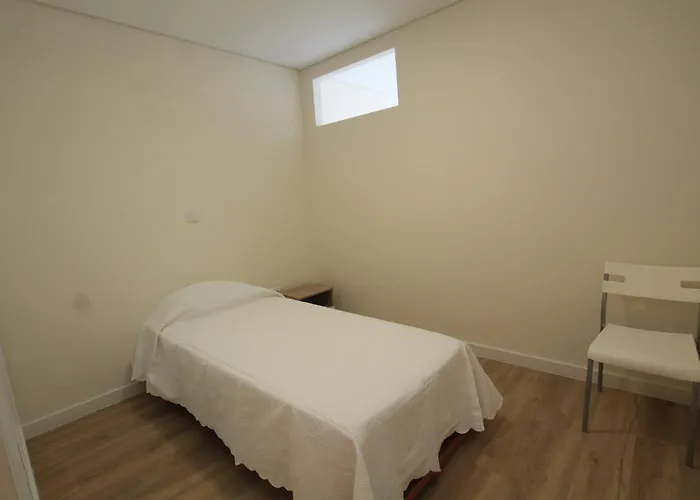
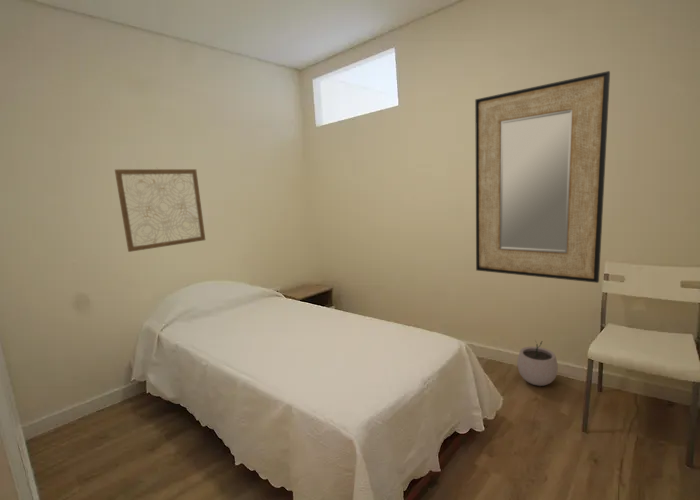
+ plant pot [516,339,559,387]
+ home mirror [474,70,611,284]
+ wall art [114,168,206,253]
